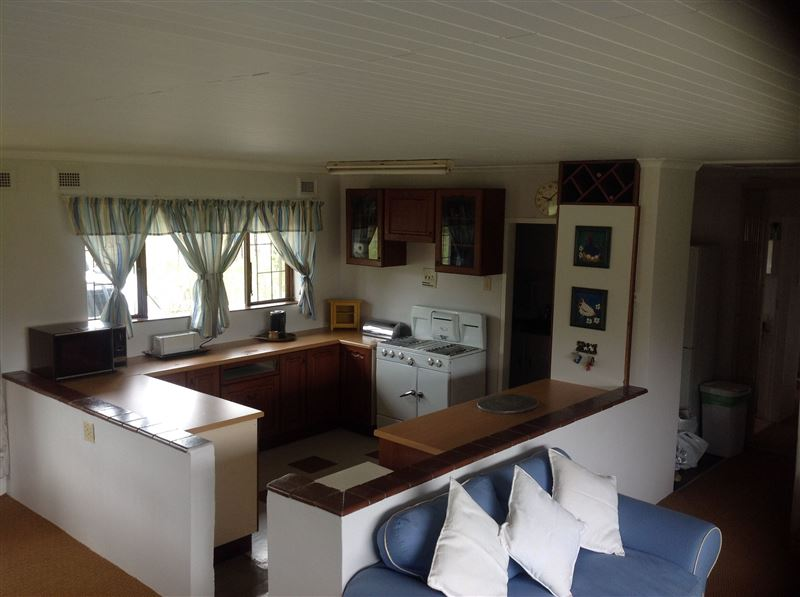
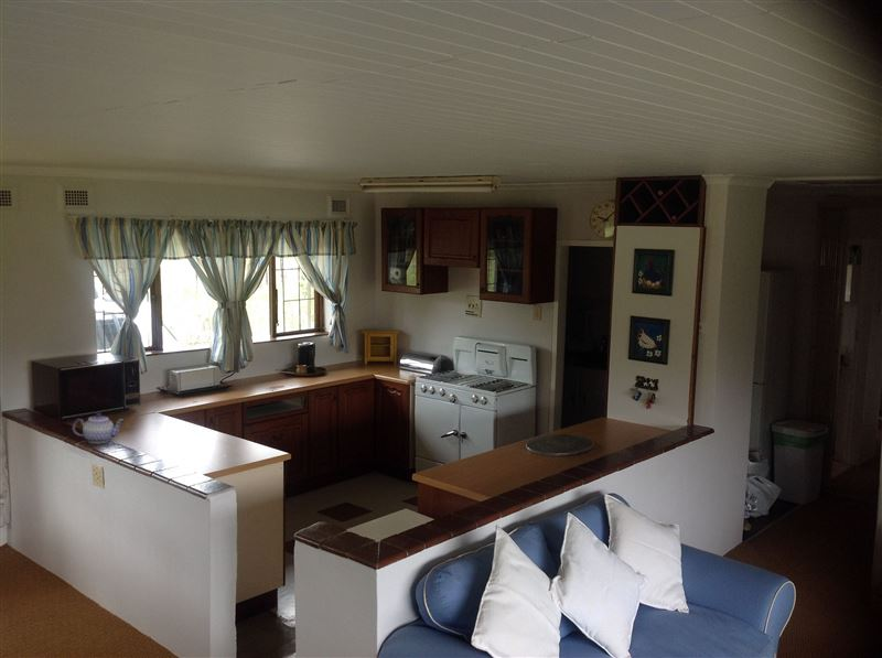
+ teapot [72,412,125,444]
